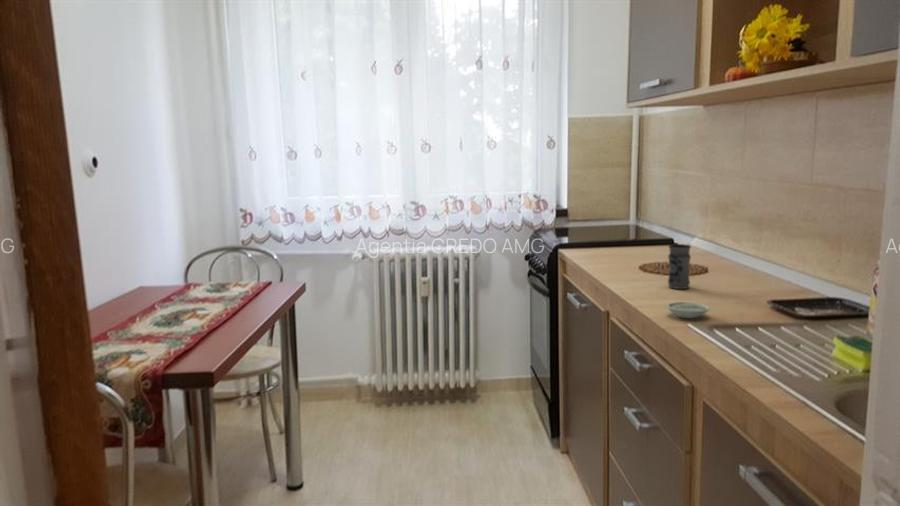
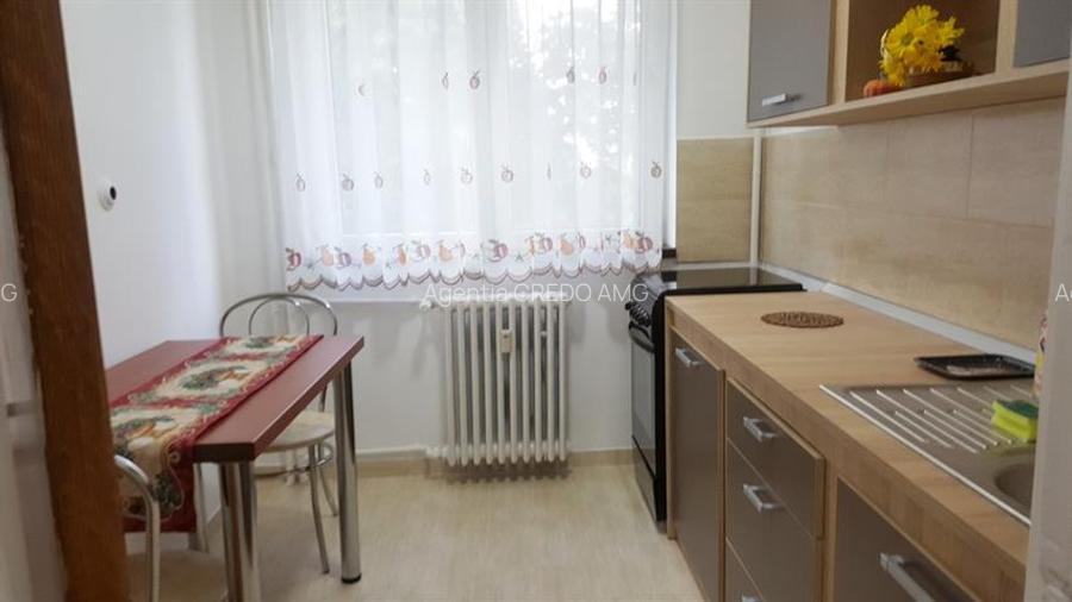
- saucer [665,301,711,319]
- jar [667,243,692,290]
